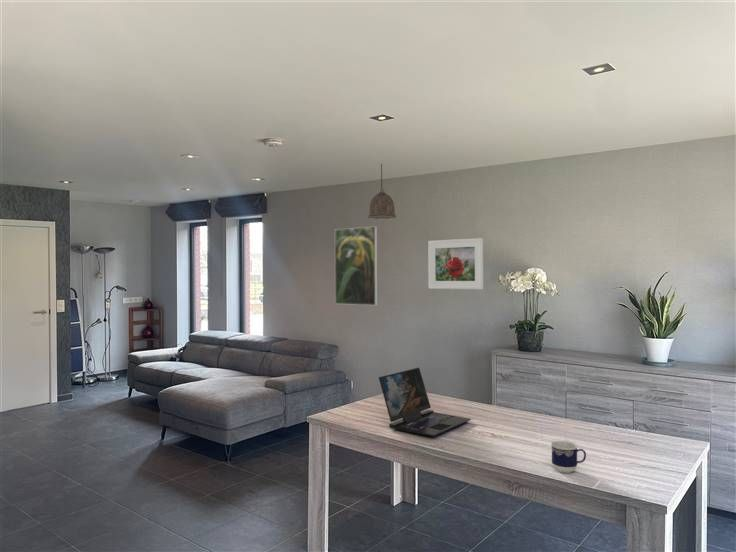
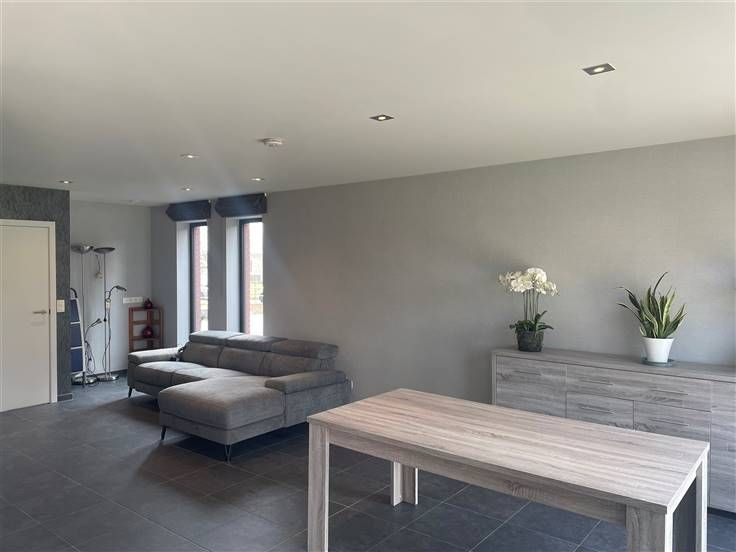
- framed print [427,237,484,290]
- laptop [378,366,472,437]
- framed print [334,225,378,306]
- cup [550,440,587,474]
- pendant lamp [367,163,397,220]
